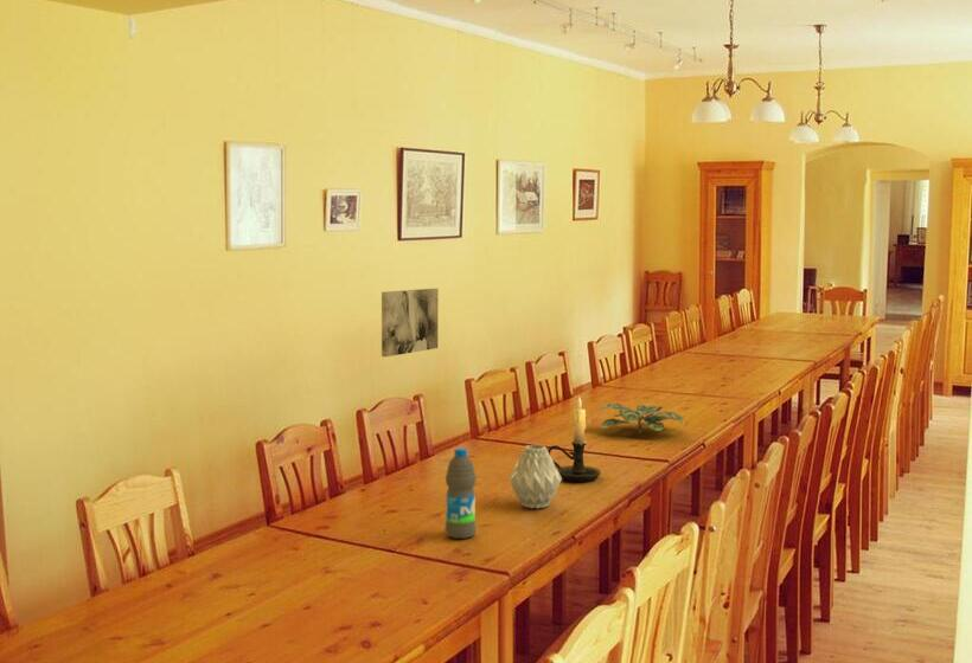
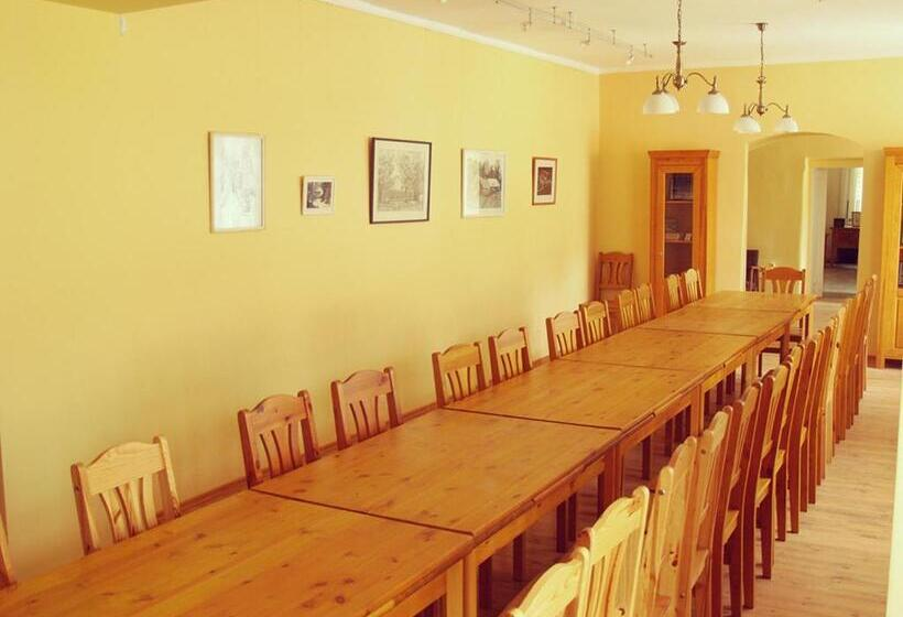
- plant [593,403,686,435]
- water bottle [443,448,478,540]
- vase [509,444,563,509]
- wall art [381,288,440,358]
- candle holder [546,395,602,483]
